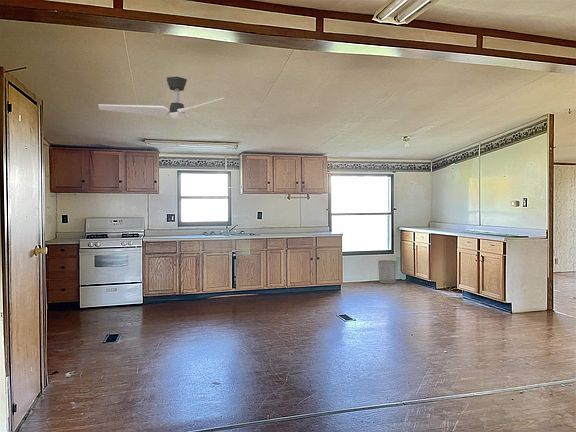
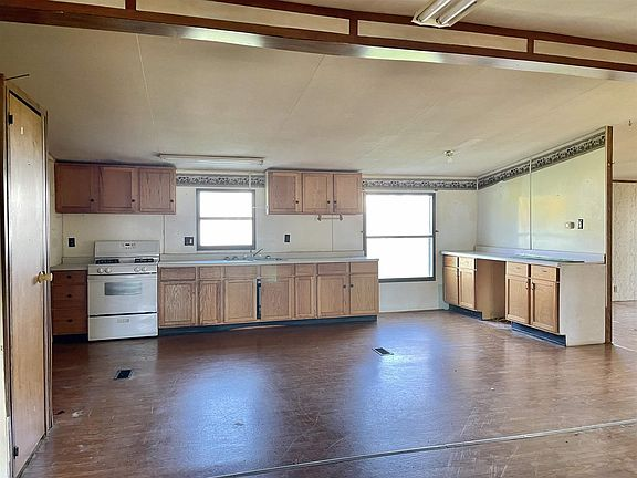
- waste bin [377,259,398,285]
- ceiling fan [97,76,226,129]
